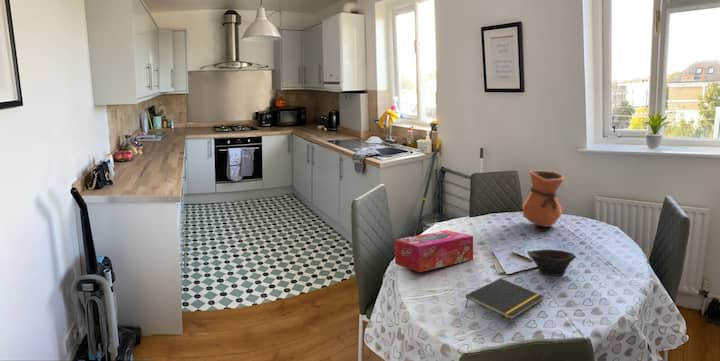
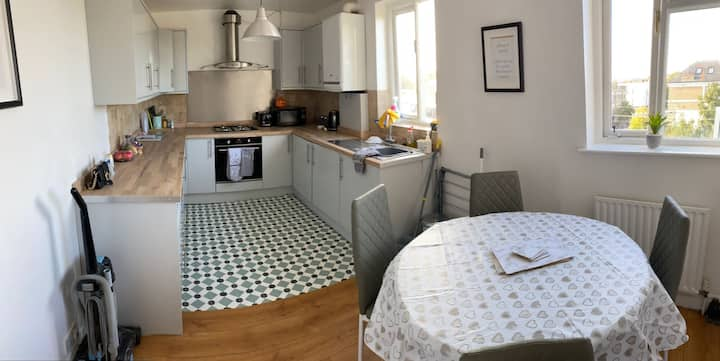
- notepad [465,277,545,321]
- tissue box [394,229,474,273]
- bowl [526,248,577,277]
- vase [521,170,566,228]
